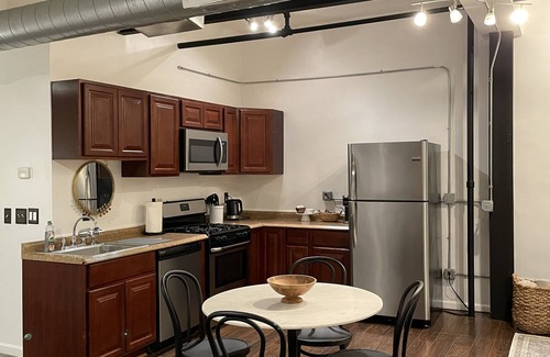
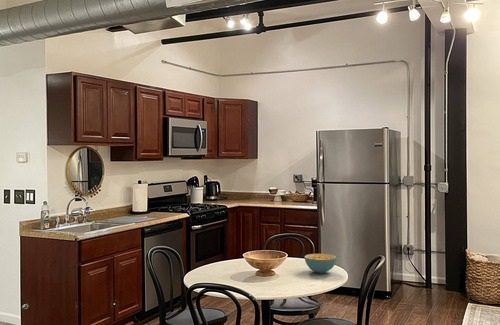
+ cereal bowl [304,253,338,274]
